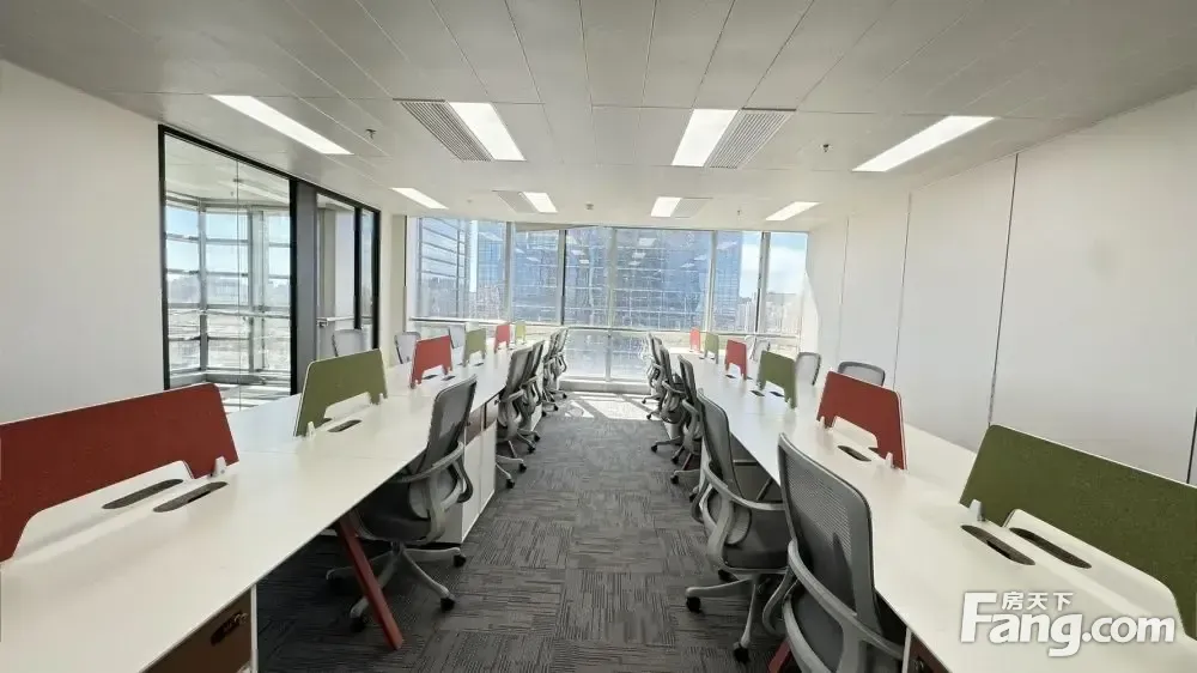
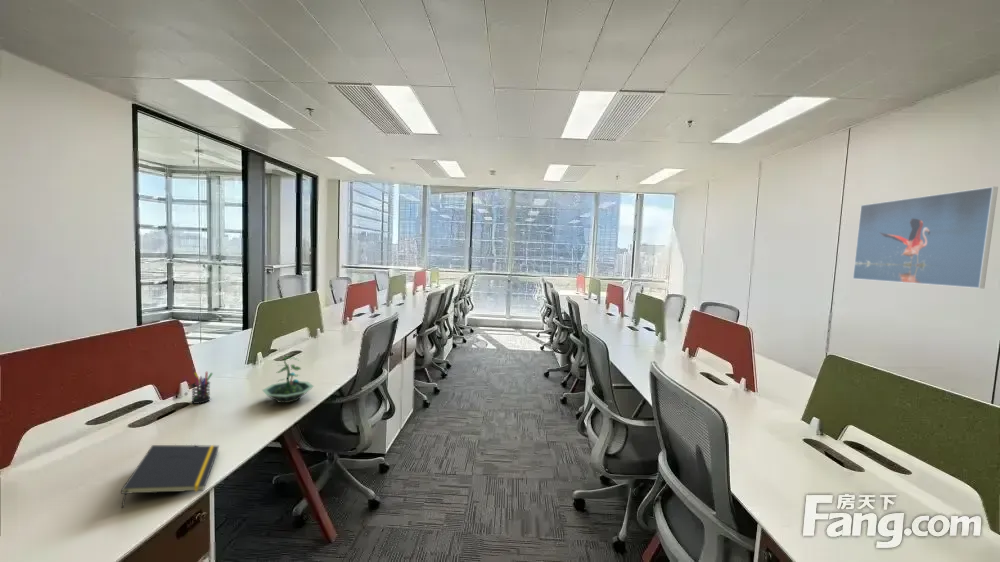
+ pen holder [191,371,214,405]
+ notepad [120,444,220,509]
+ terrarium [261,355,315,404]
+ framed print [852,186,999,289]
